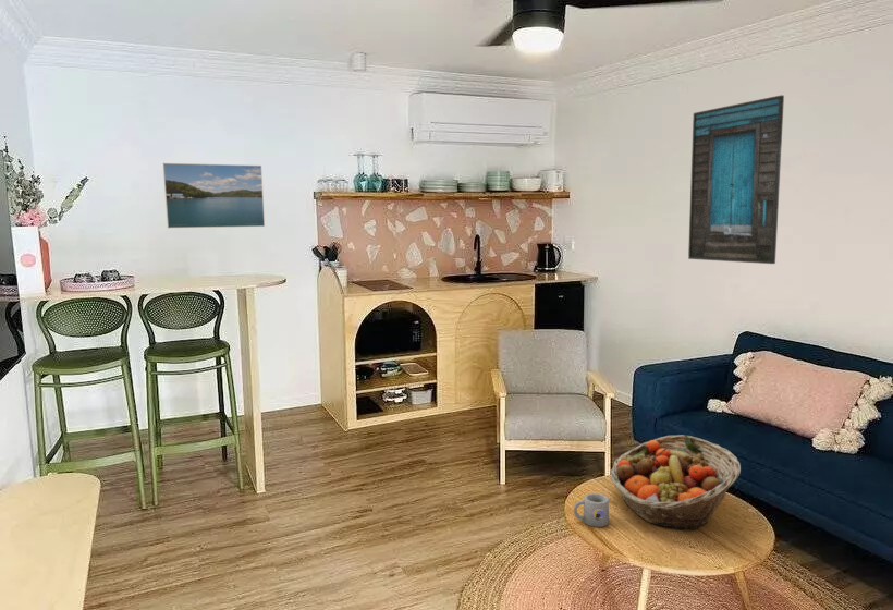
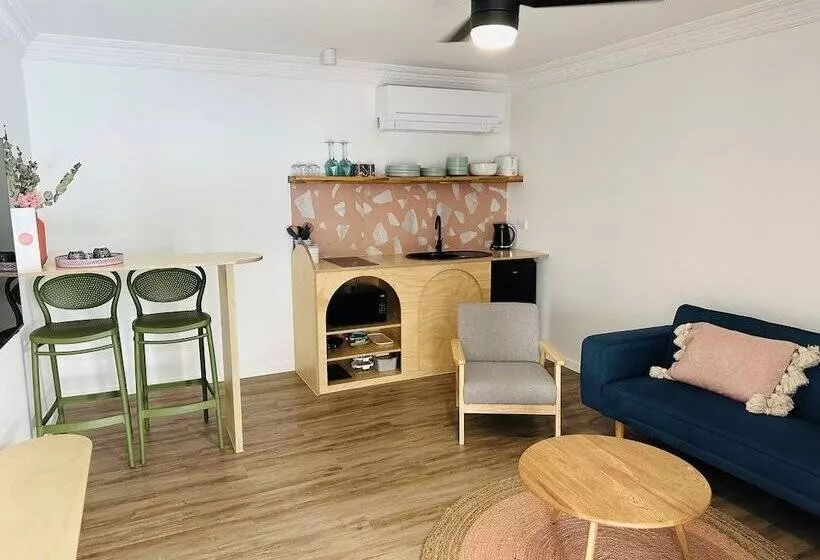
- fruit basket [609,434,742,530]
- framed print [687,94,785,265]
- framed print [162,162,266,229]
- mug [572,492,610,528]
